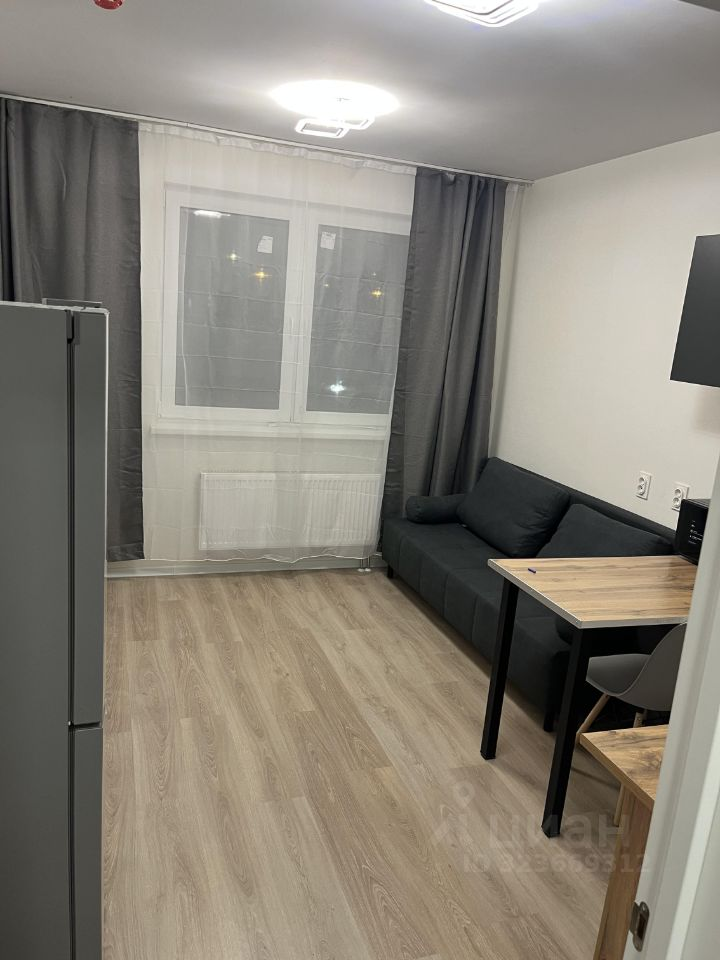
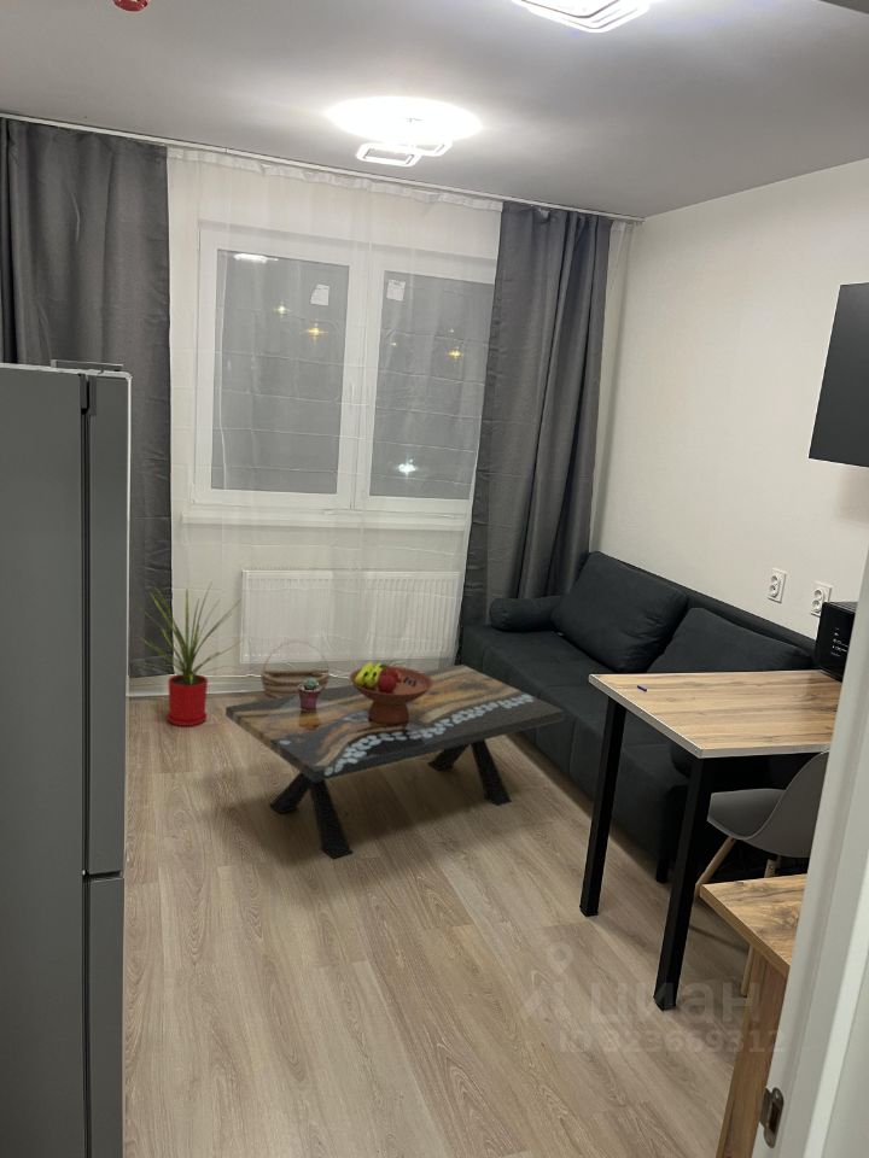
+ coffee table [224,663,566,860]
+ basket [259,639,331,700]
+ potted succulent [298,678,321,710]
+ house plant [133,581,244,727]
+ fruit bowl [349,661,433,724]
